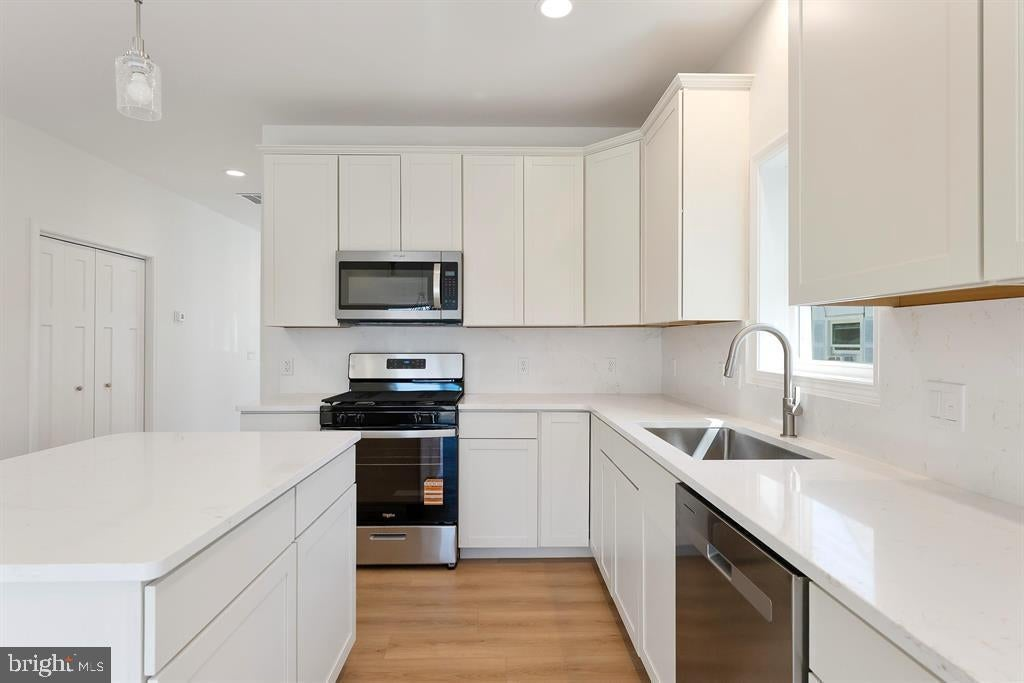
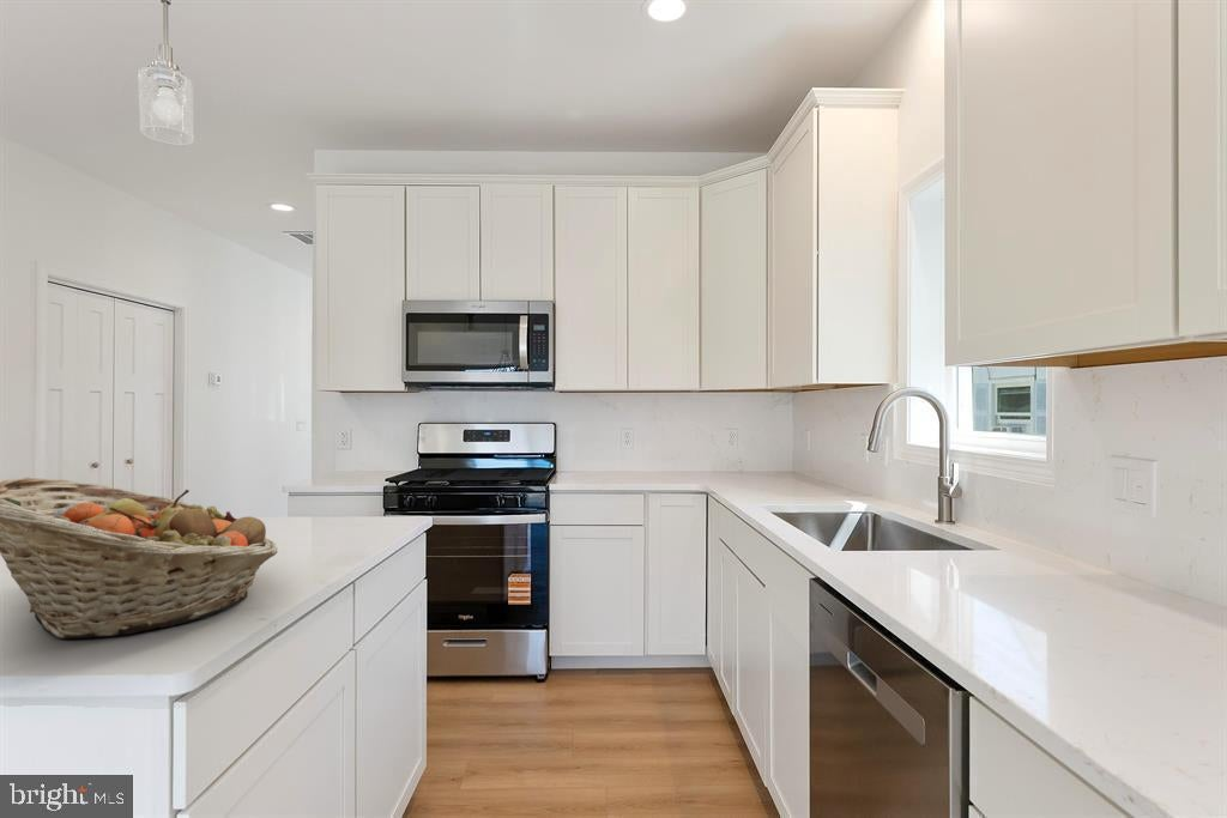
+ fruit basket [0,477,279,640]
